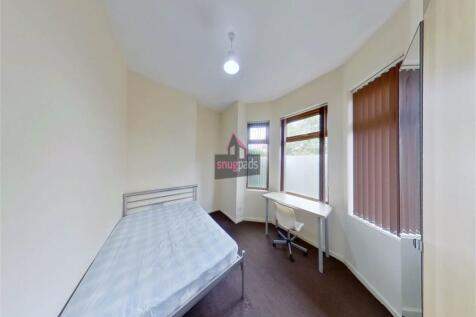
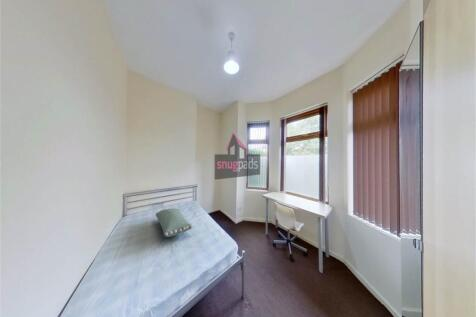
+ pillow [155,207,195,238]
